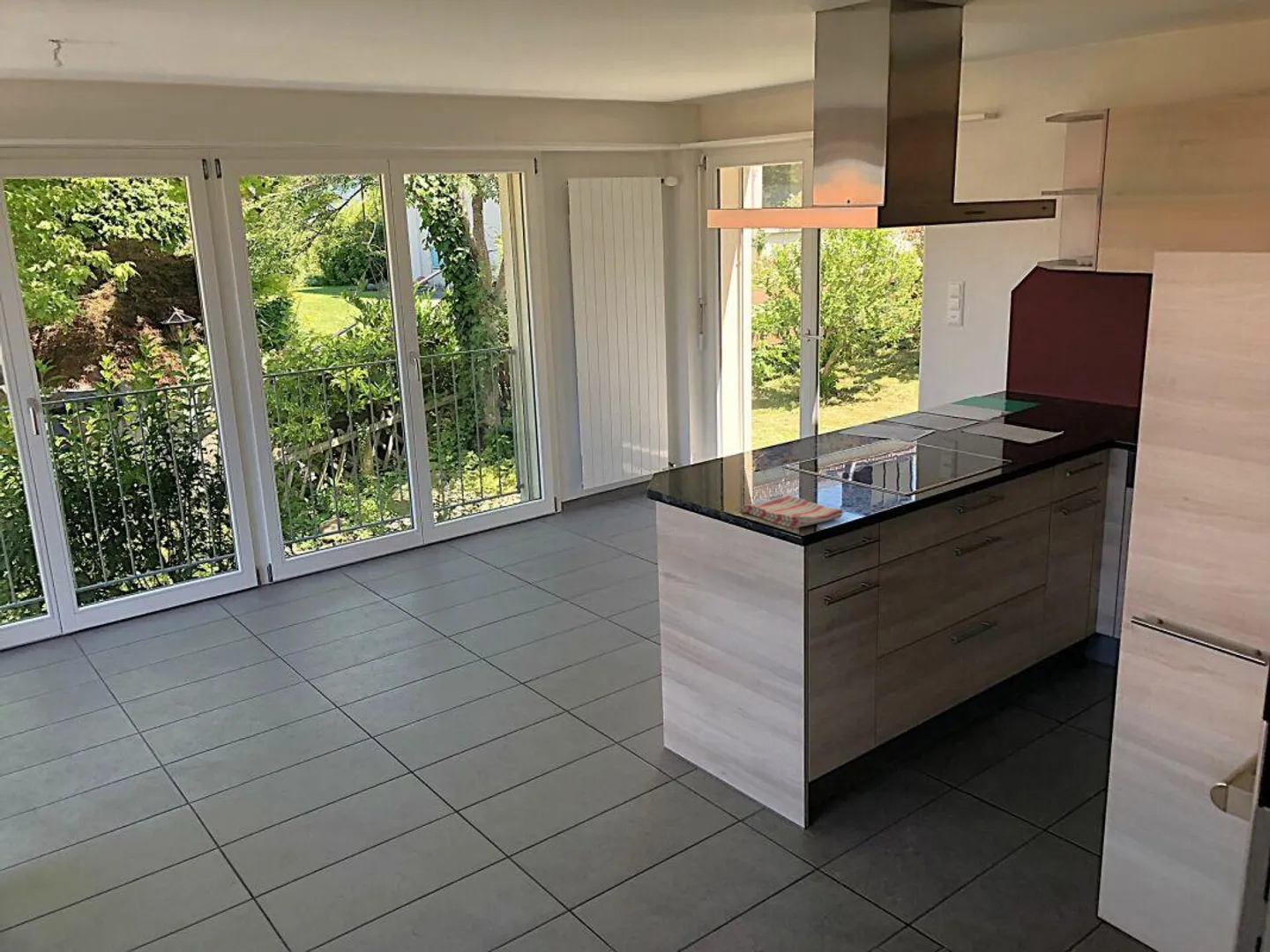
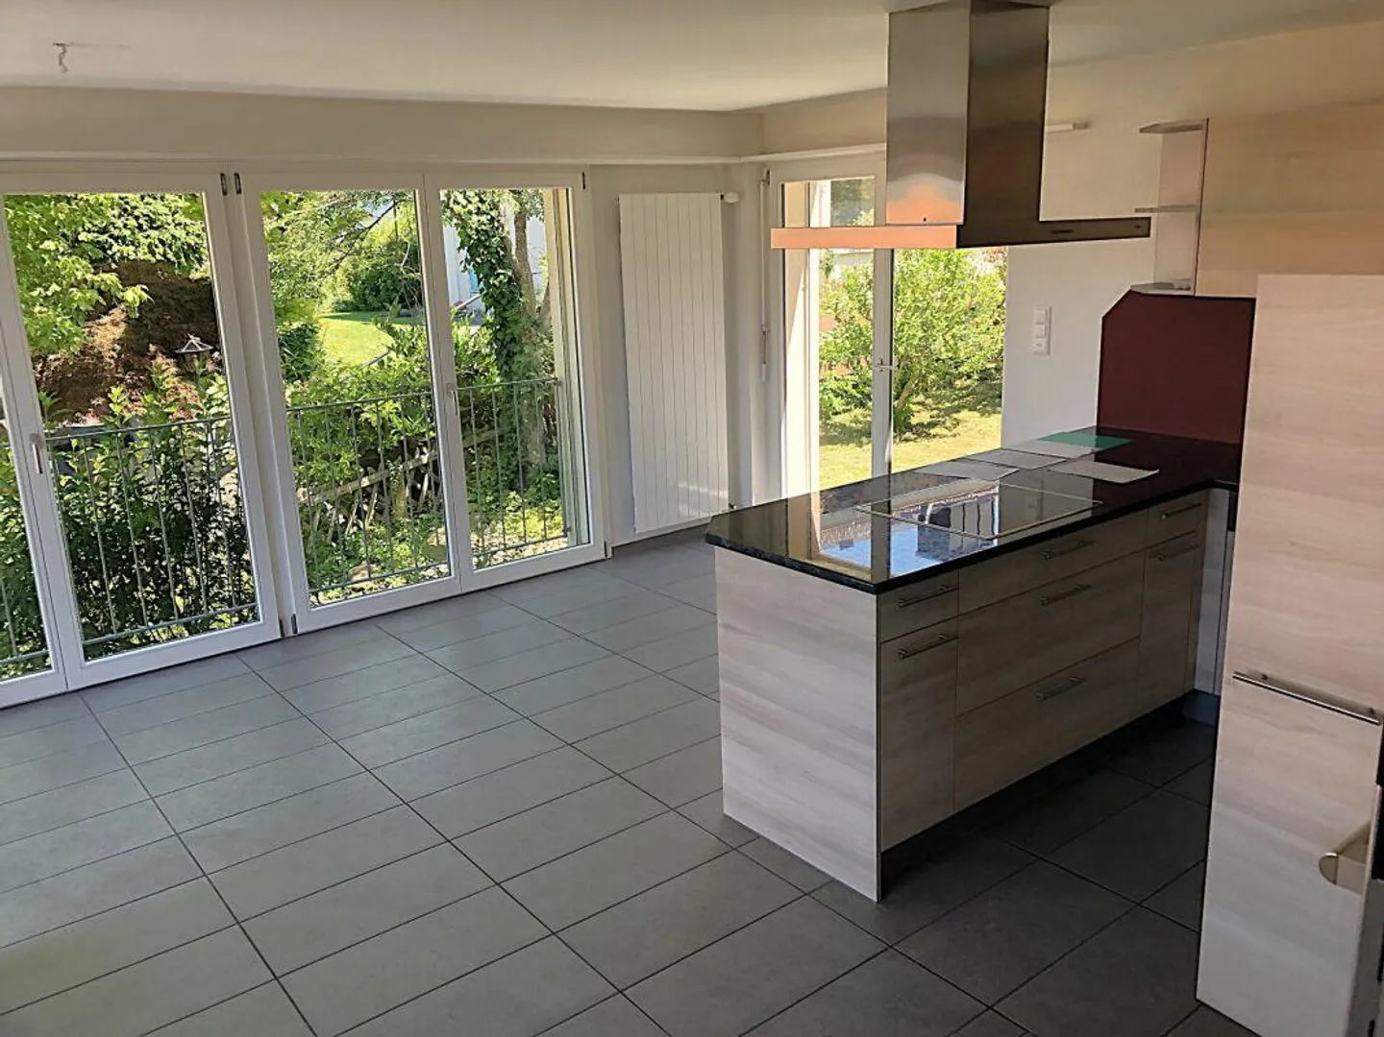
- dish towel [741,495,844,530]
